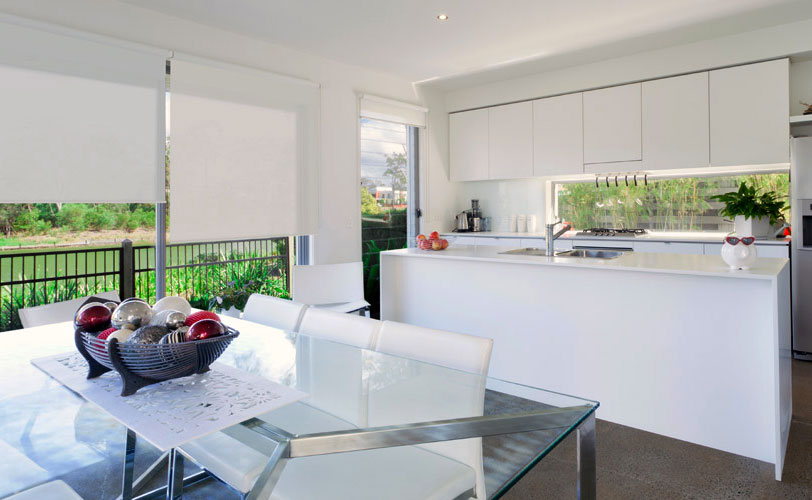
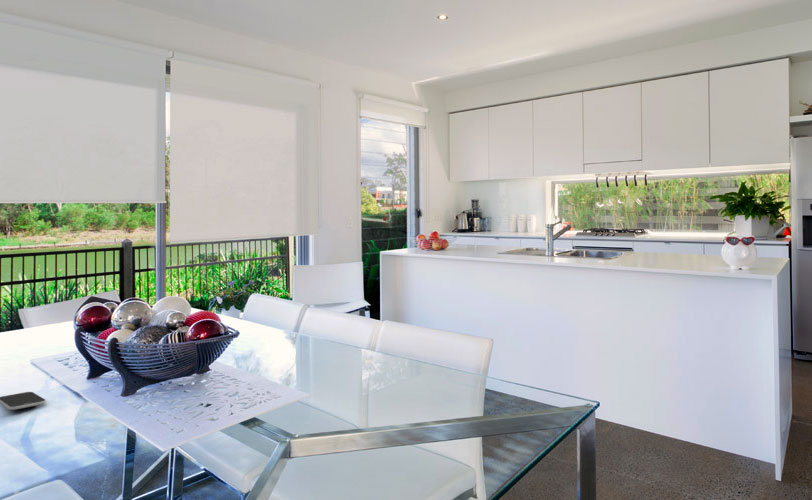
+ smartphone [0,391,48,411]
